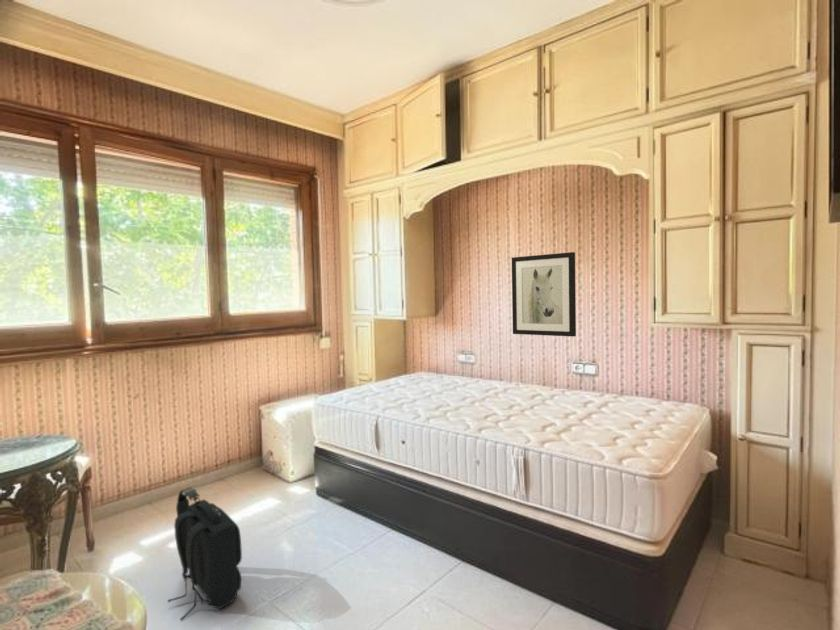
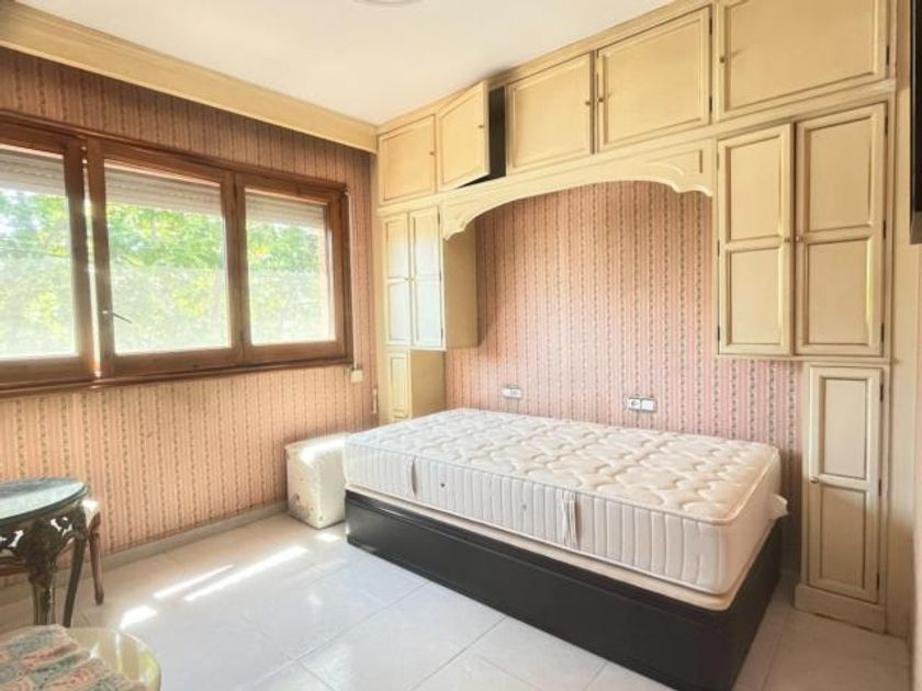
- backpack [167,486,243,622]
- wall art [511,251,577,338]
